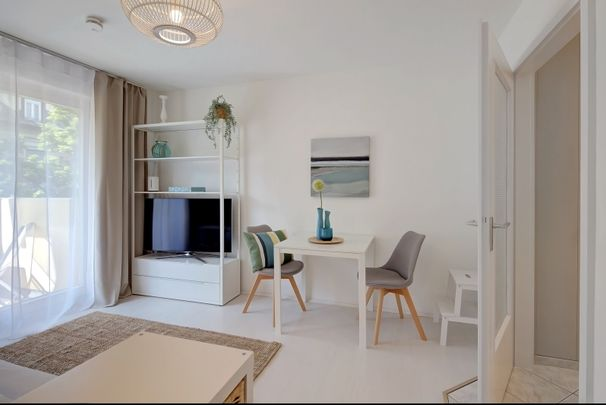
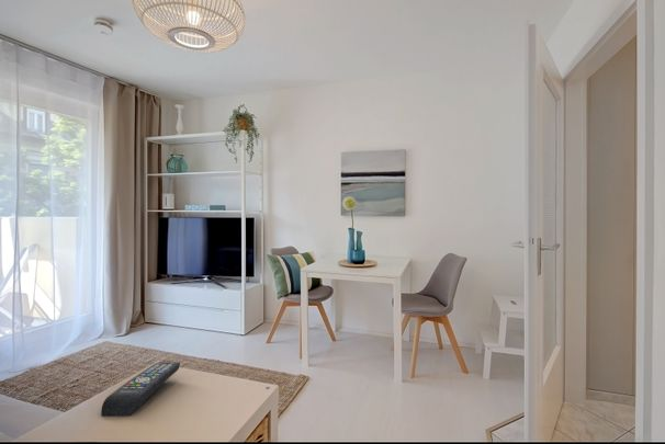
+ remote control [100,362,181,418]
